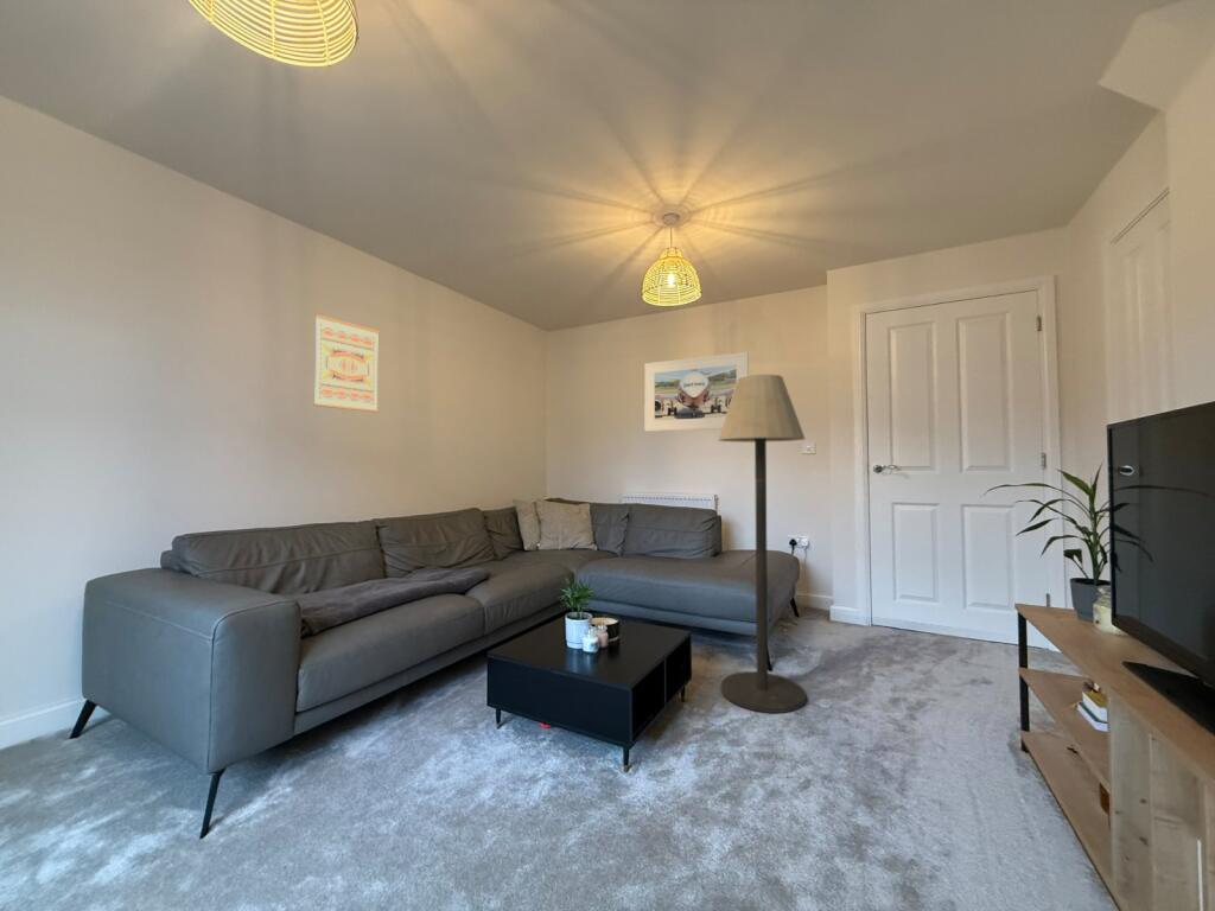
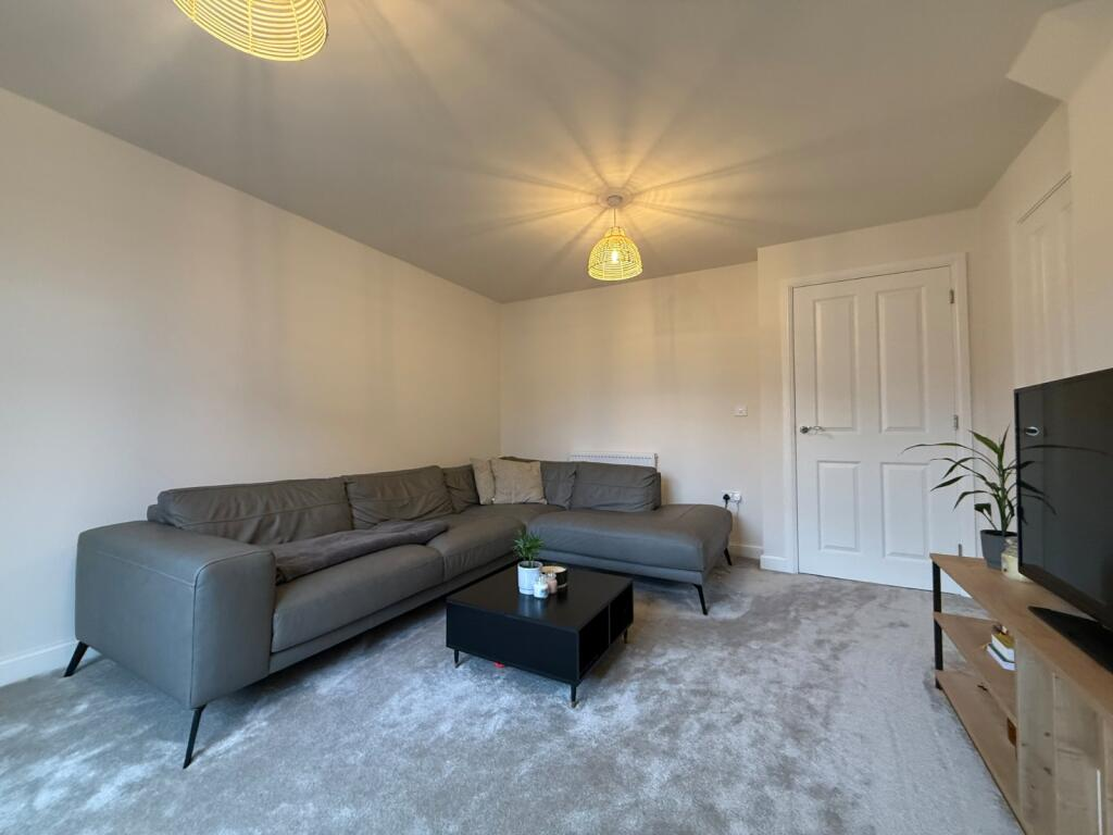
- wall art [313,314,380,413]
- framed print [643,351,750,433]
- floor lamp [717,374,807,714]
